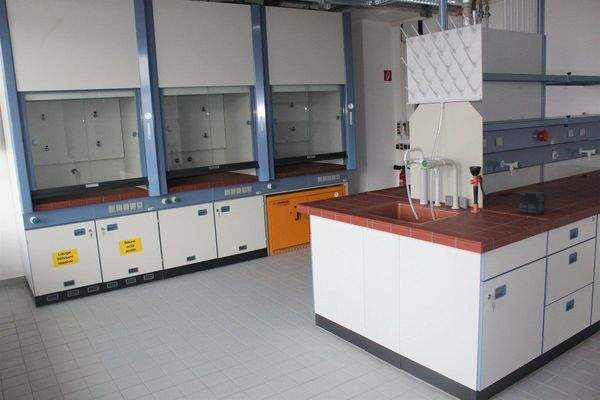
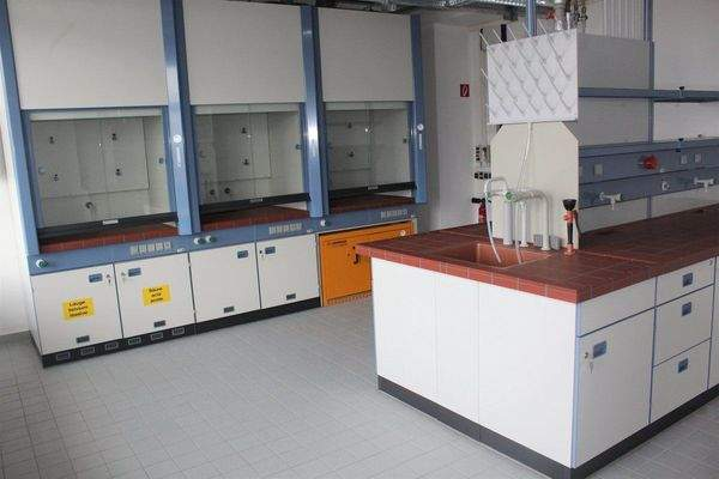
- small box [517,190,546,215]
